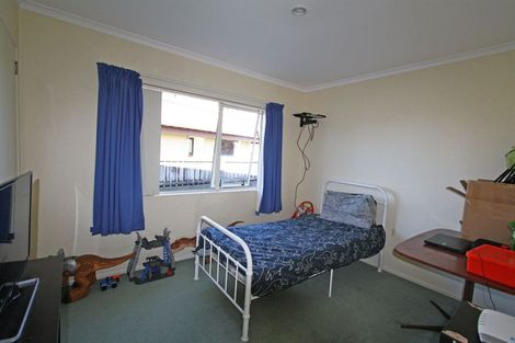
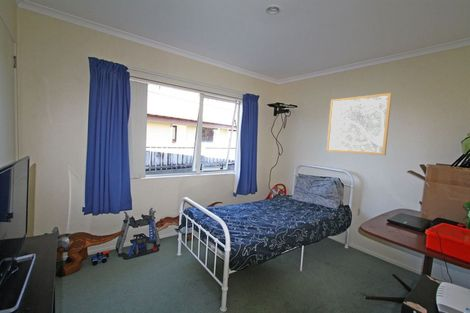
+ wall art [326,92,393,156]
